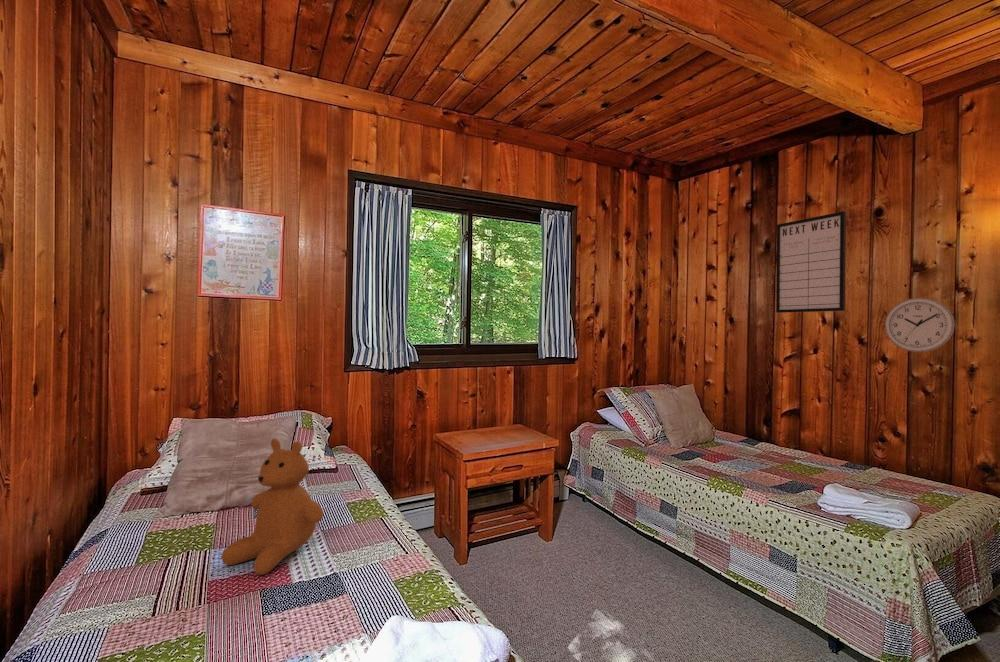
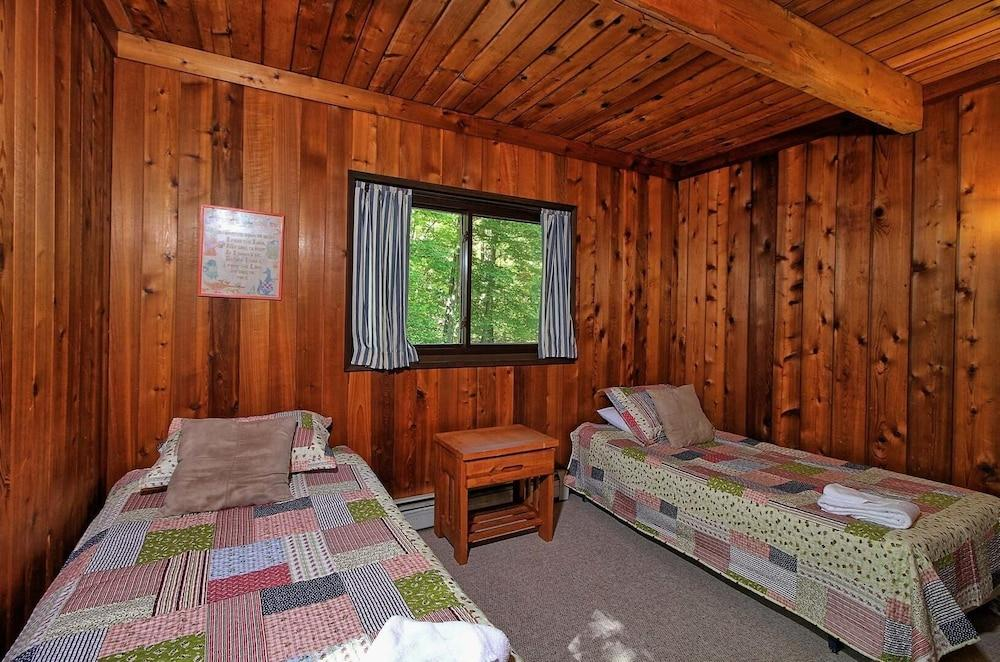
- wall clock [884,297,956,353]
- teddy bear [220,437,324,576]
- writing board [775,210,847,314]
